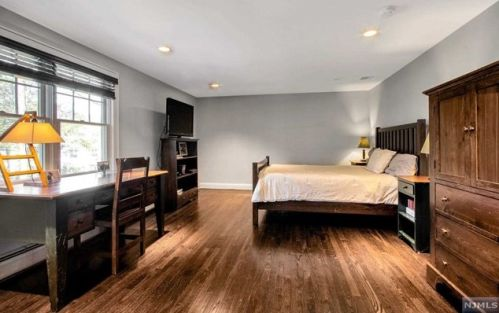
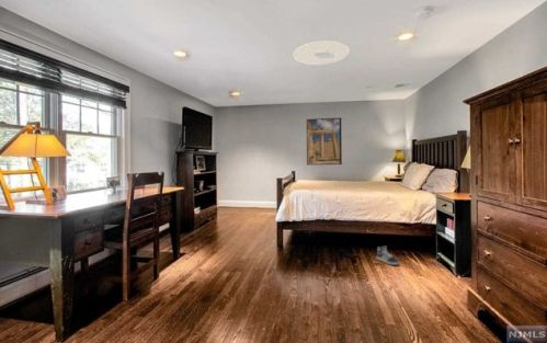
+ ceiling light [292,39,351,66]
+ sneaker [376,244,401,266]
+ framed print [306,117,343,167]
